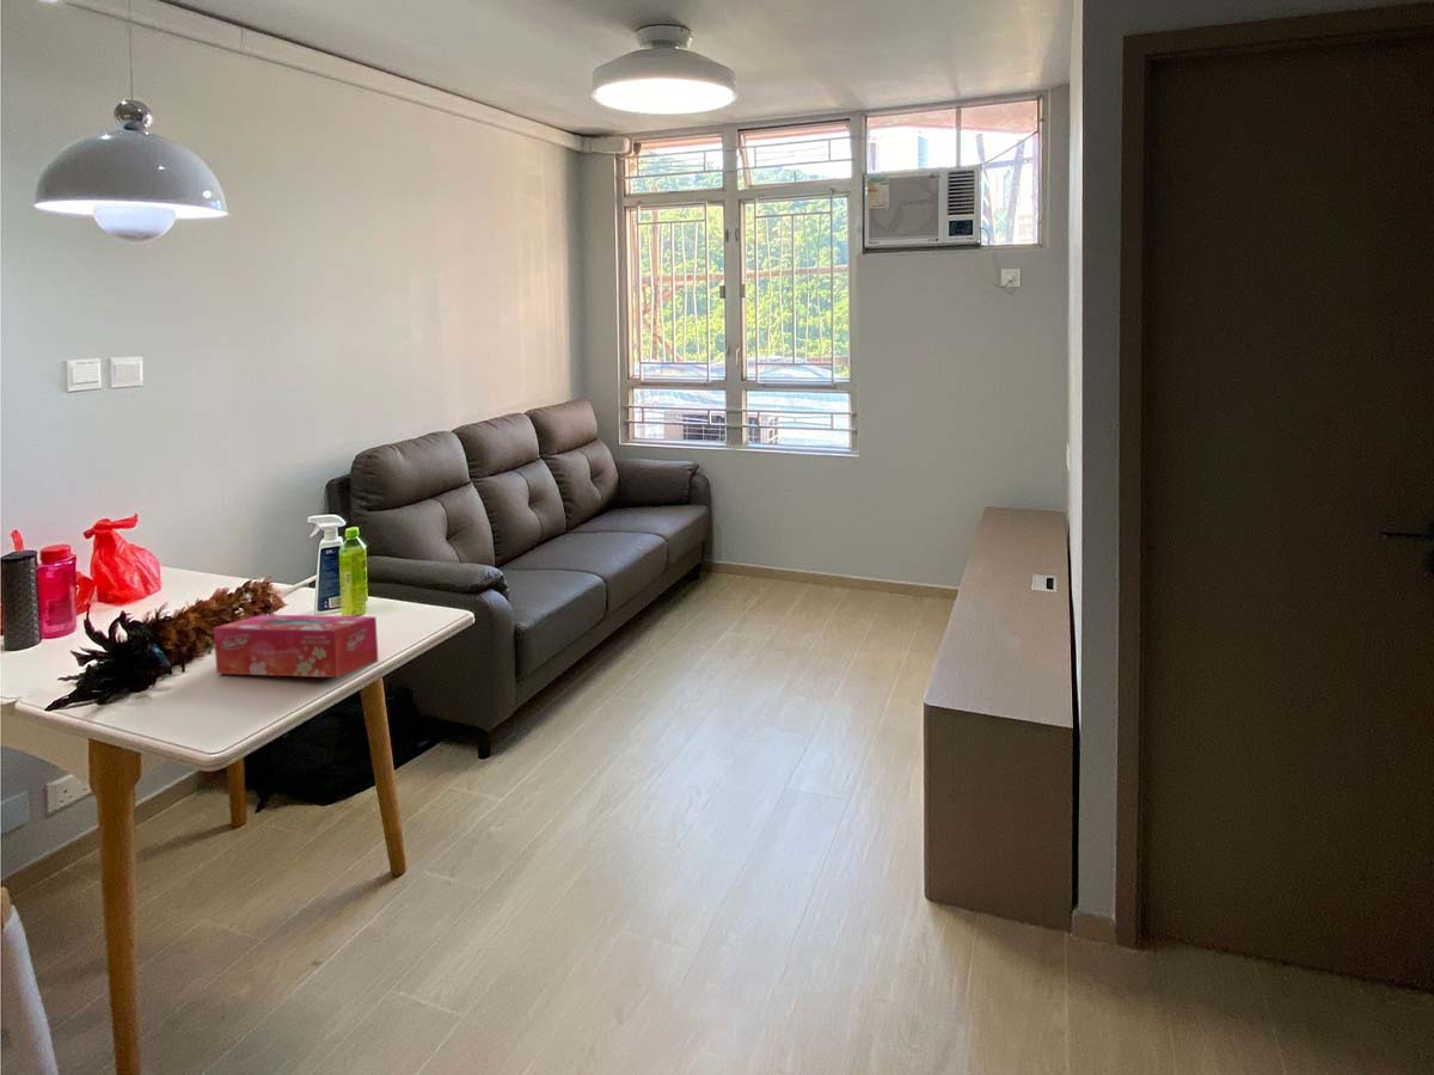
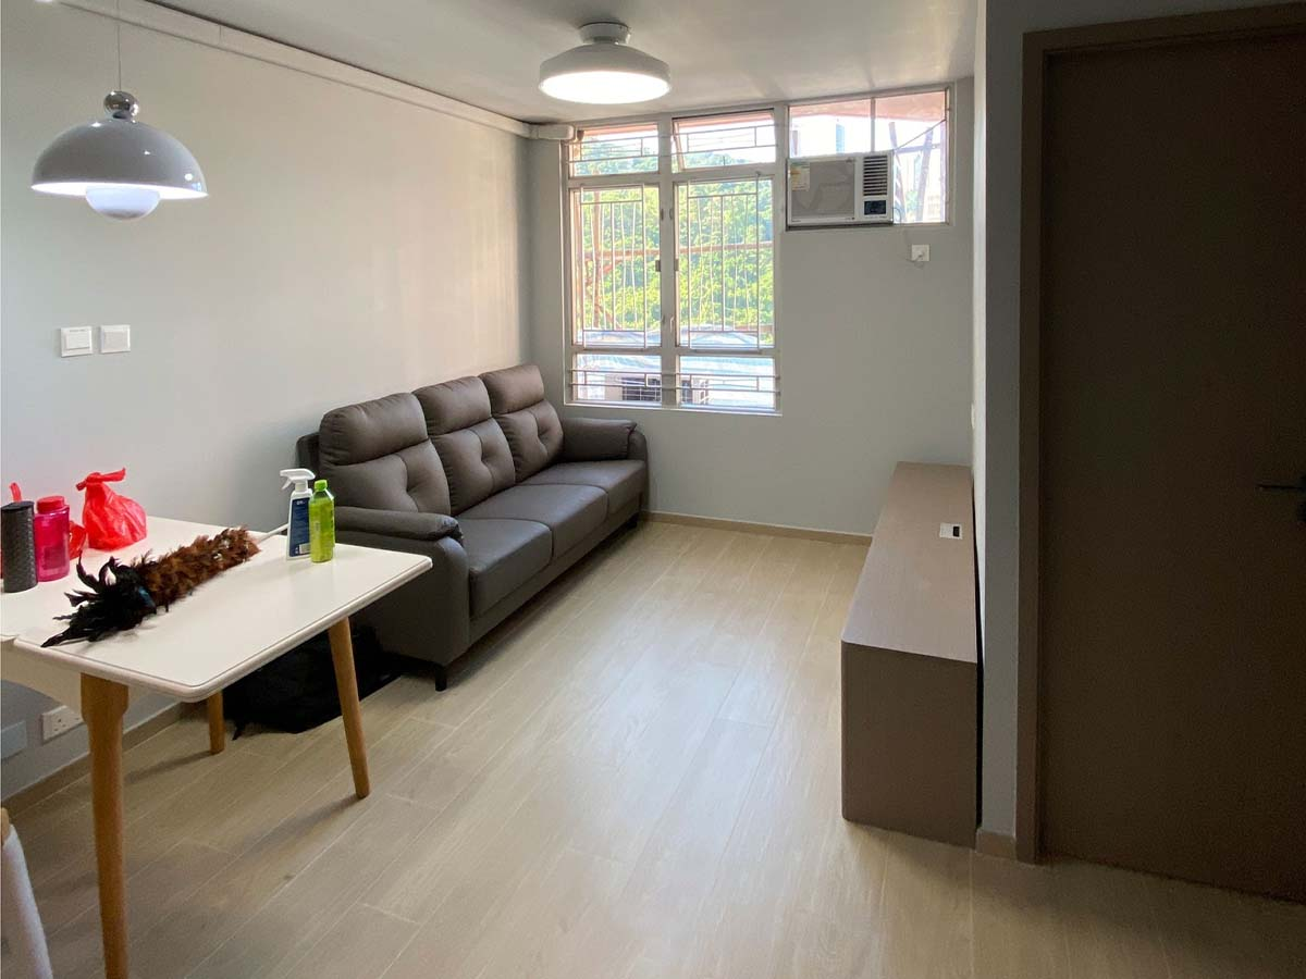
- tissue box [213,614,380,678]
